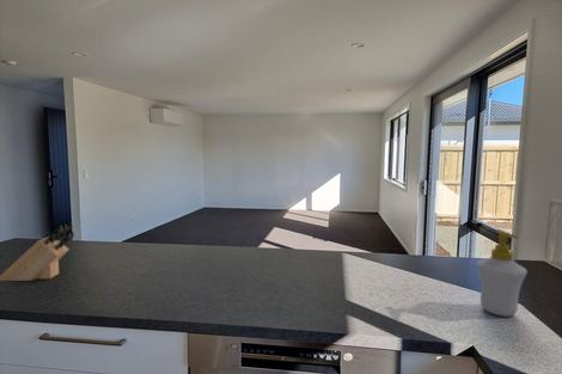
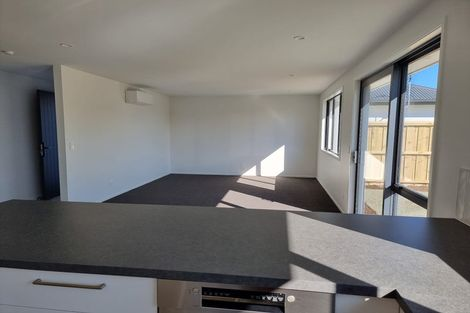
- soap bottle [476,228,529,318]
- knife block [0,222,75,282]
